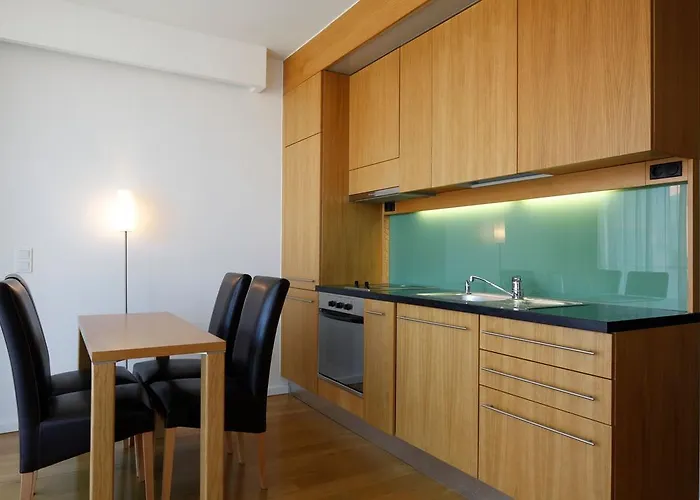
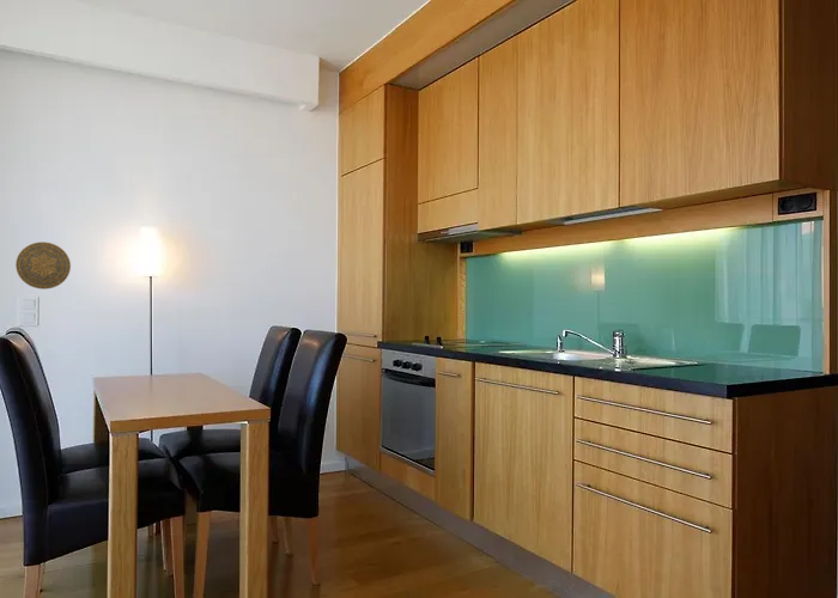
+ decorative plate [14,242,72,291]
